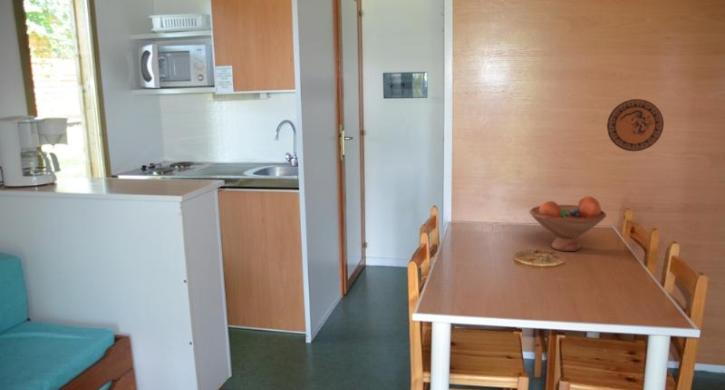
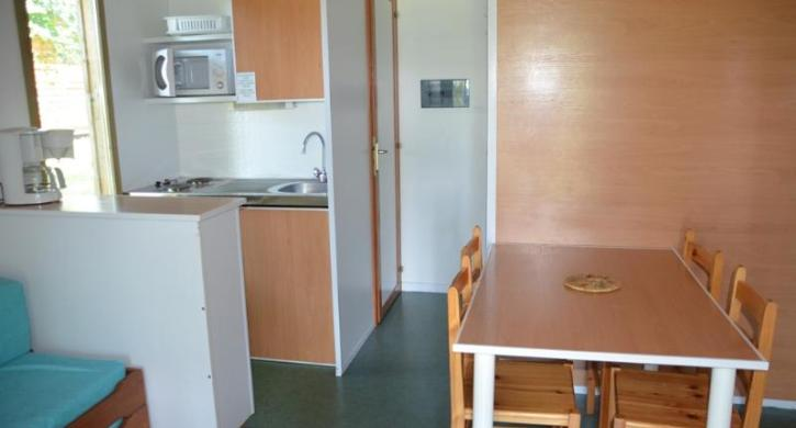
- fruit bowl [528,195,607,252]
- decorative plate [606,98,665,152]
